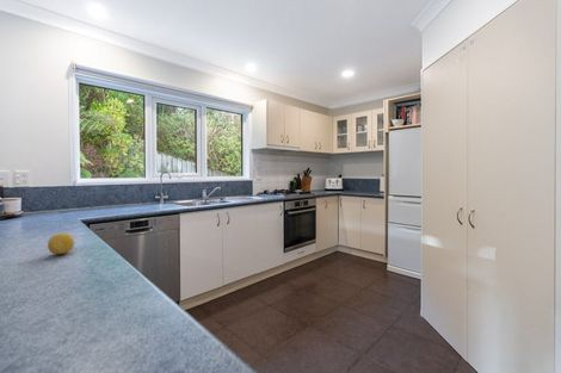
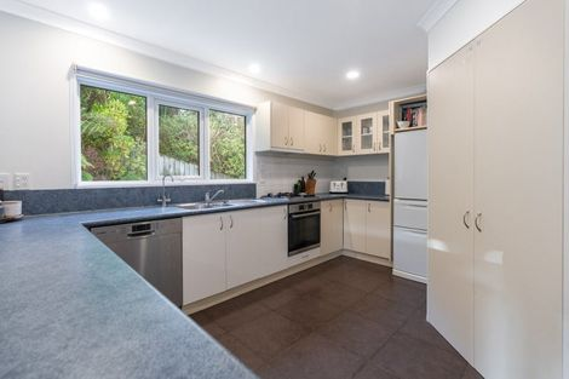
- fruit [47,232,75,255]
